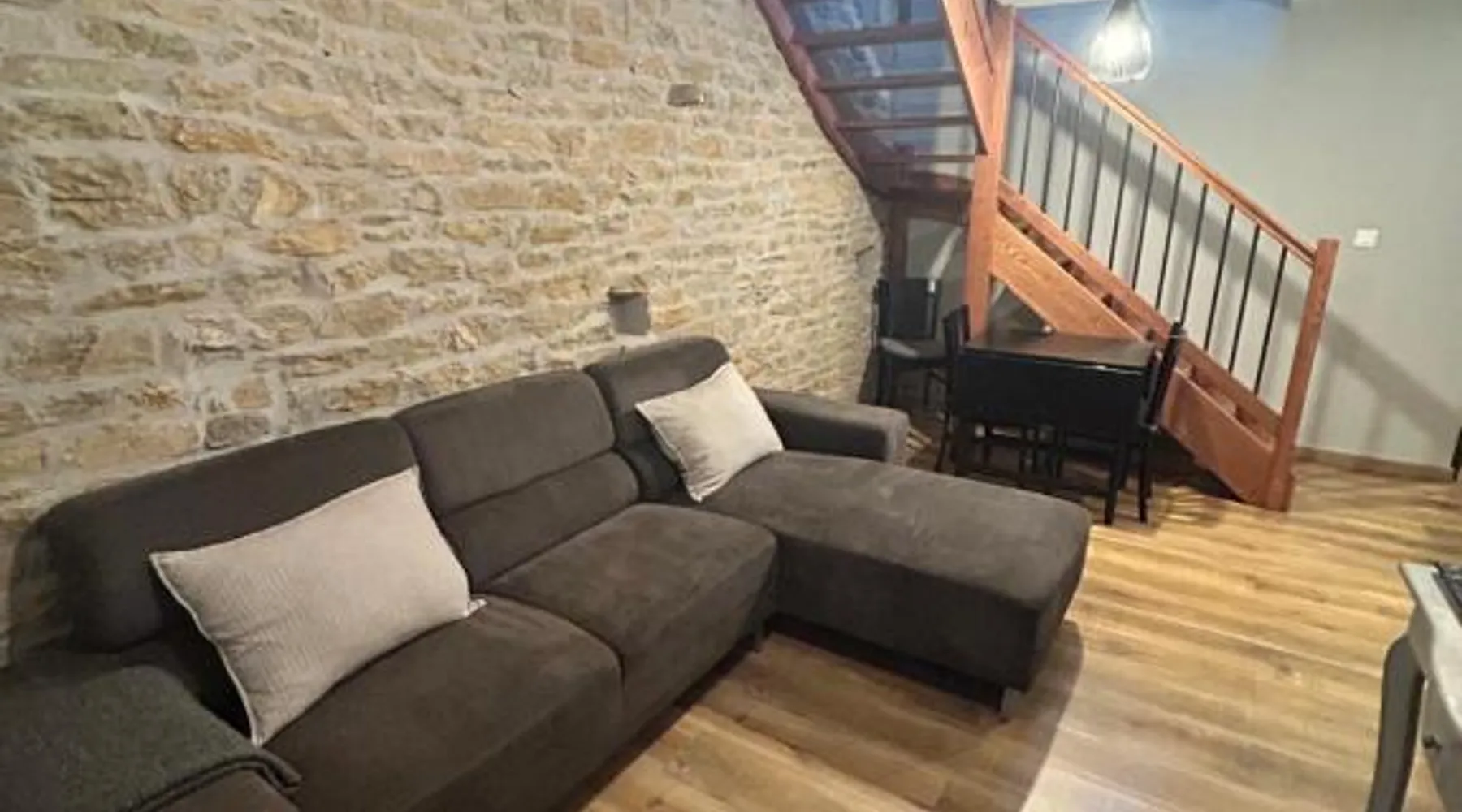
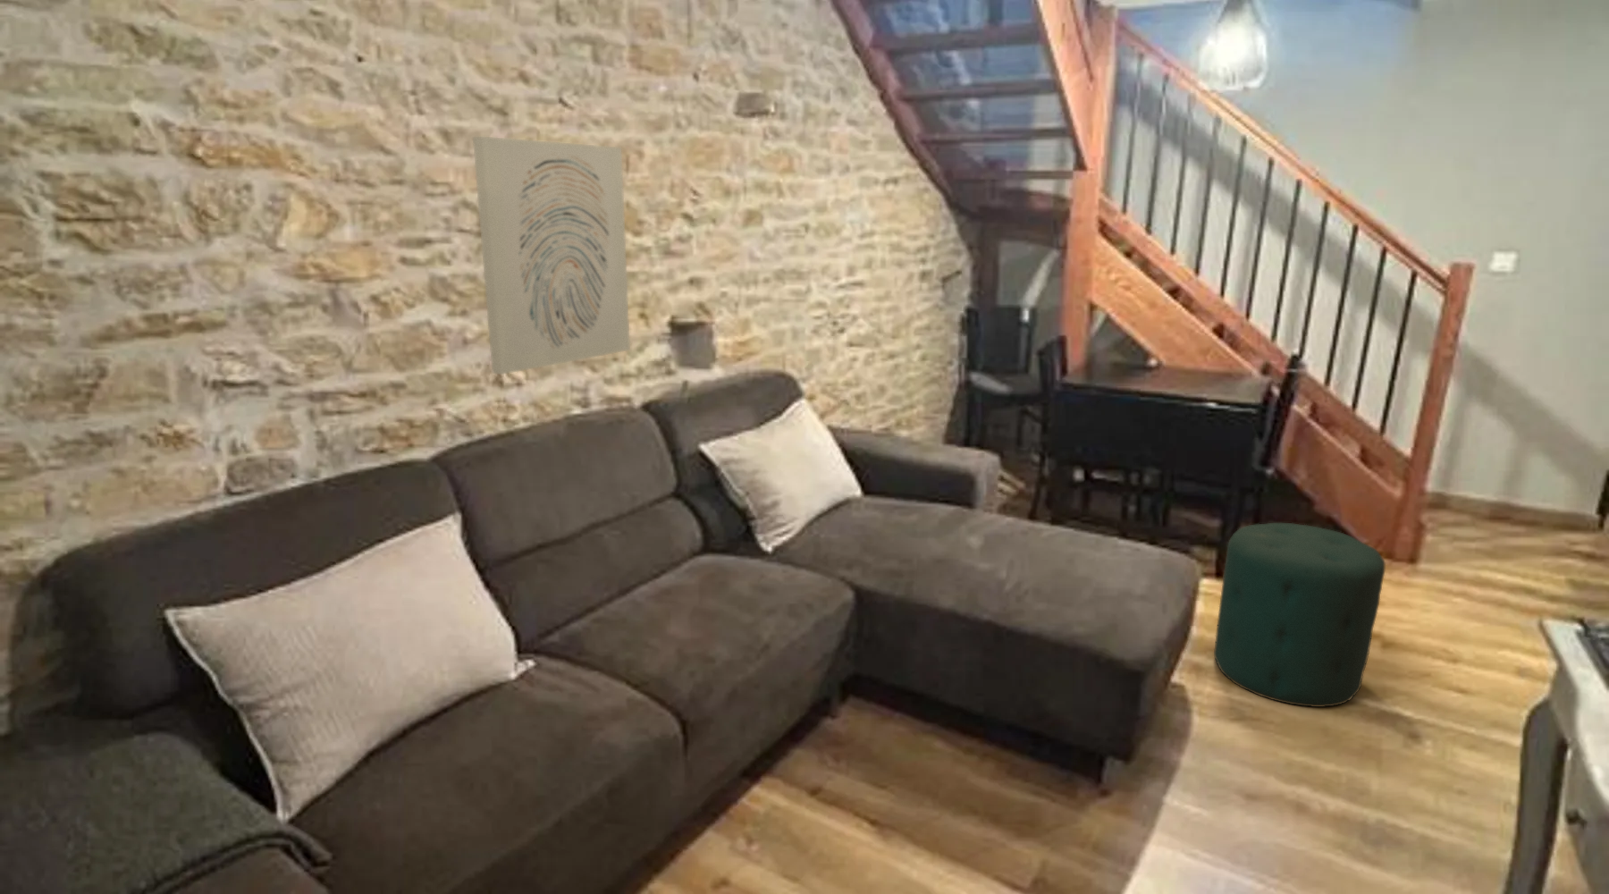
+ ottoman [1213,522,1386,708]
+ wall art [472,135,631,375]
